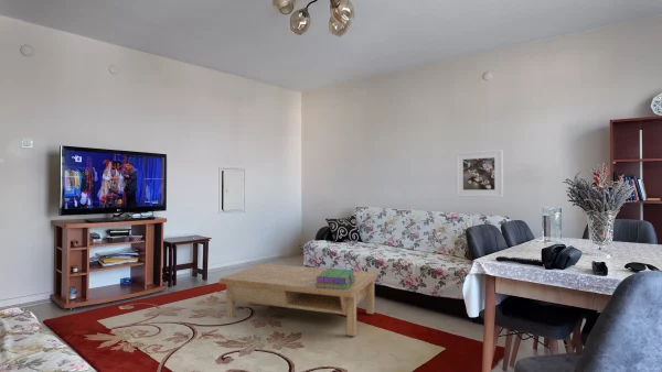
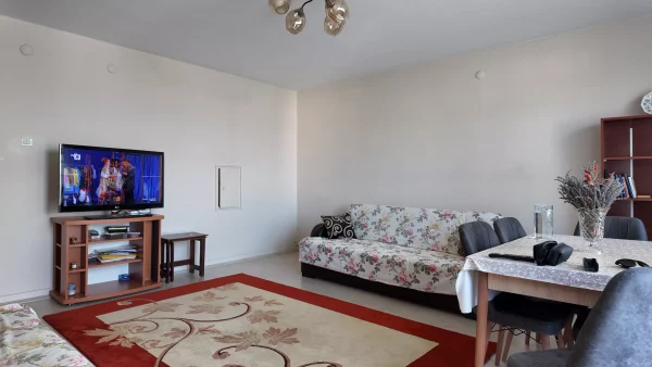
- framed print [455,149,504,198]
- stack of books [316,267,355,289]
- coffee table [218,262,377,337]
